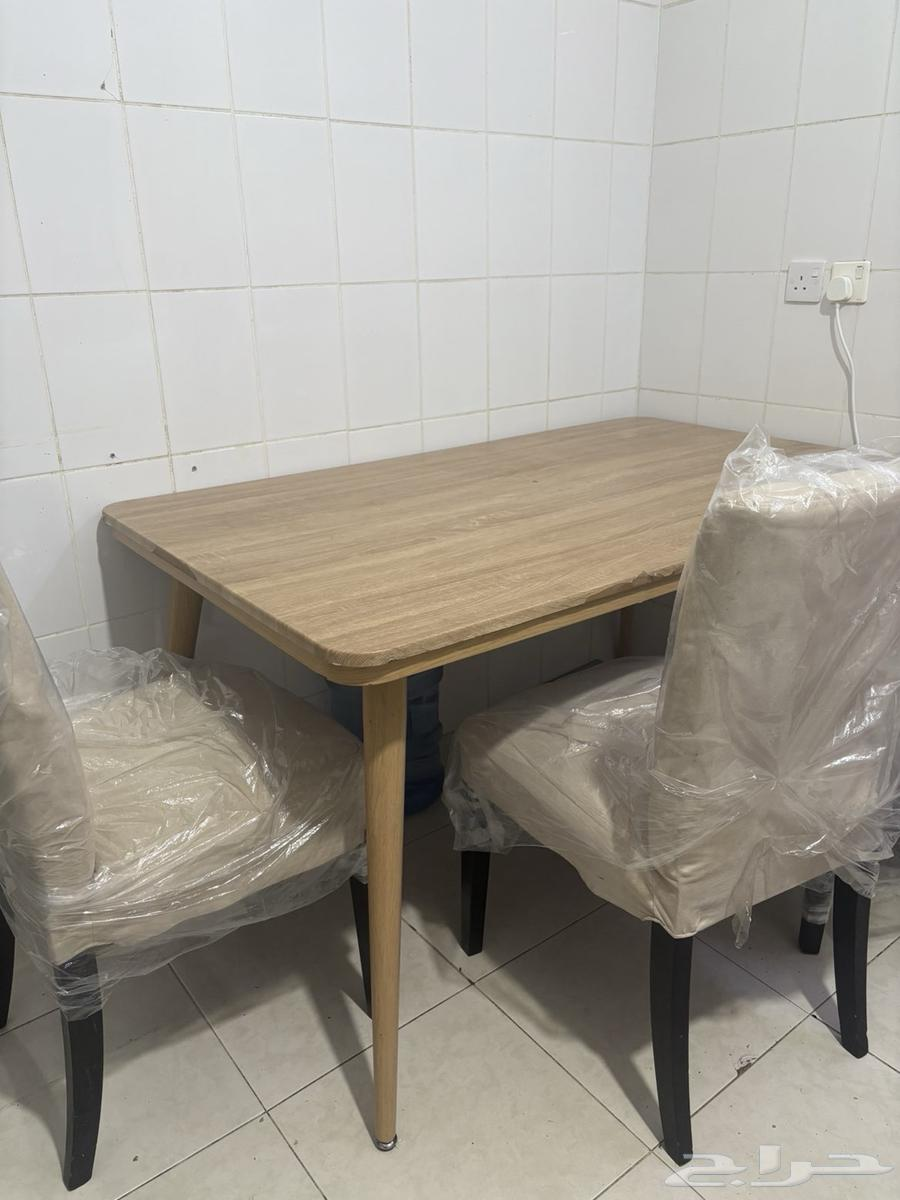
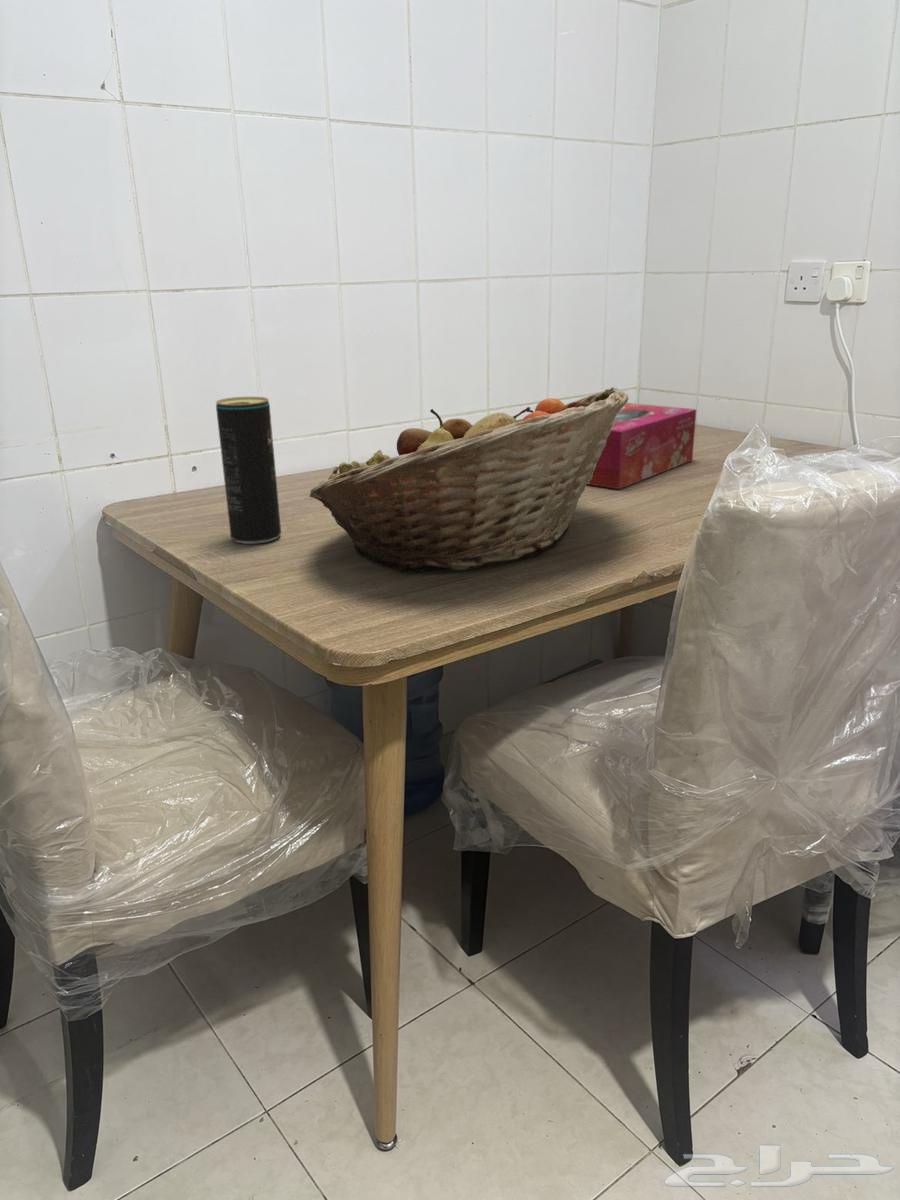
+ fruit basket [309,386,629,573]
+ beverage can [215,396,282,545]
+ tissue box [587,402,697,490]
